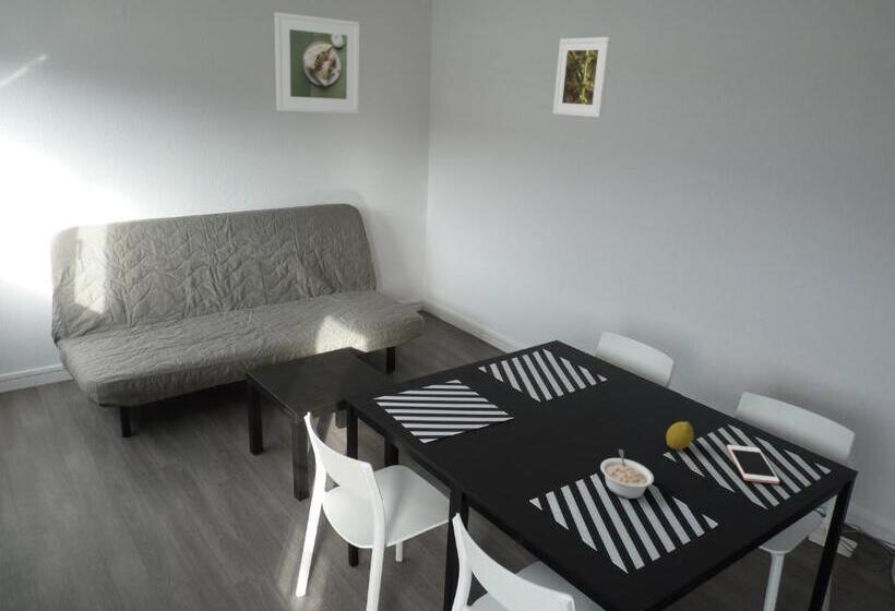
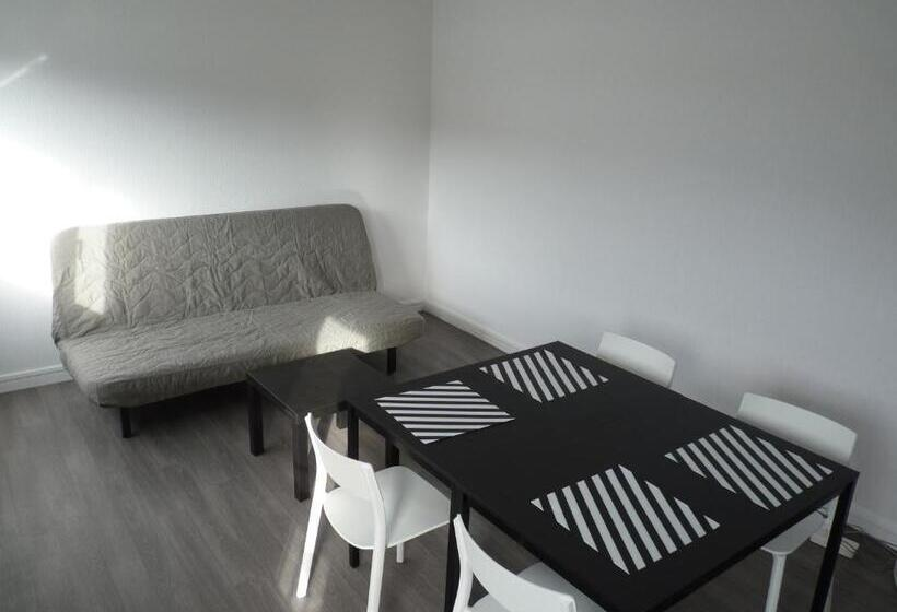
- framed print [273,11,361,115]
- fruit [665,421,694,451]
- legume [599,448,655,500]
- cell phone [726,444,780,484]
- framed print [552,36,612,119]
